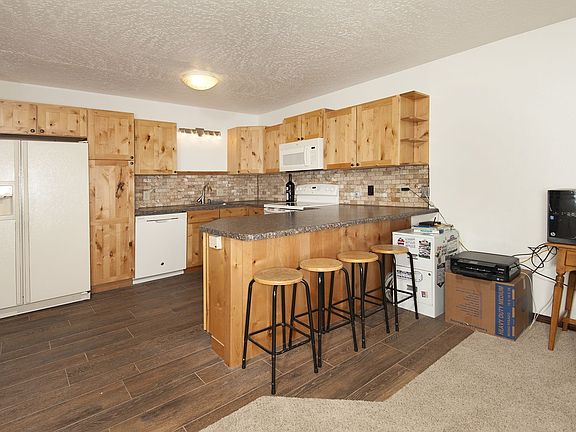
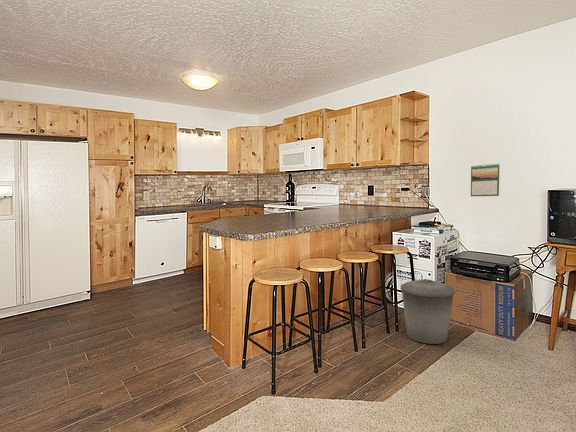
+ calendar [470,163,500,197]
+ trash can [399,278,456,345]
